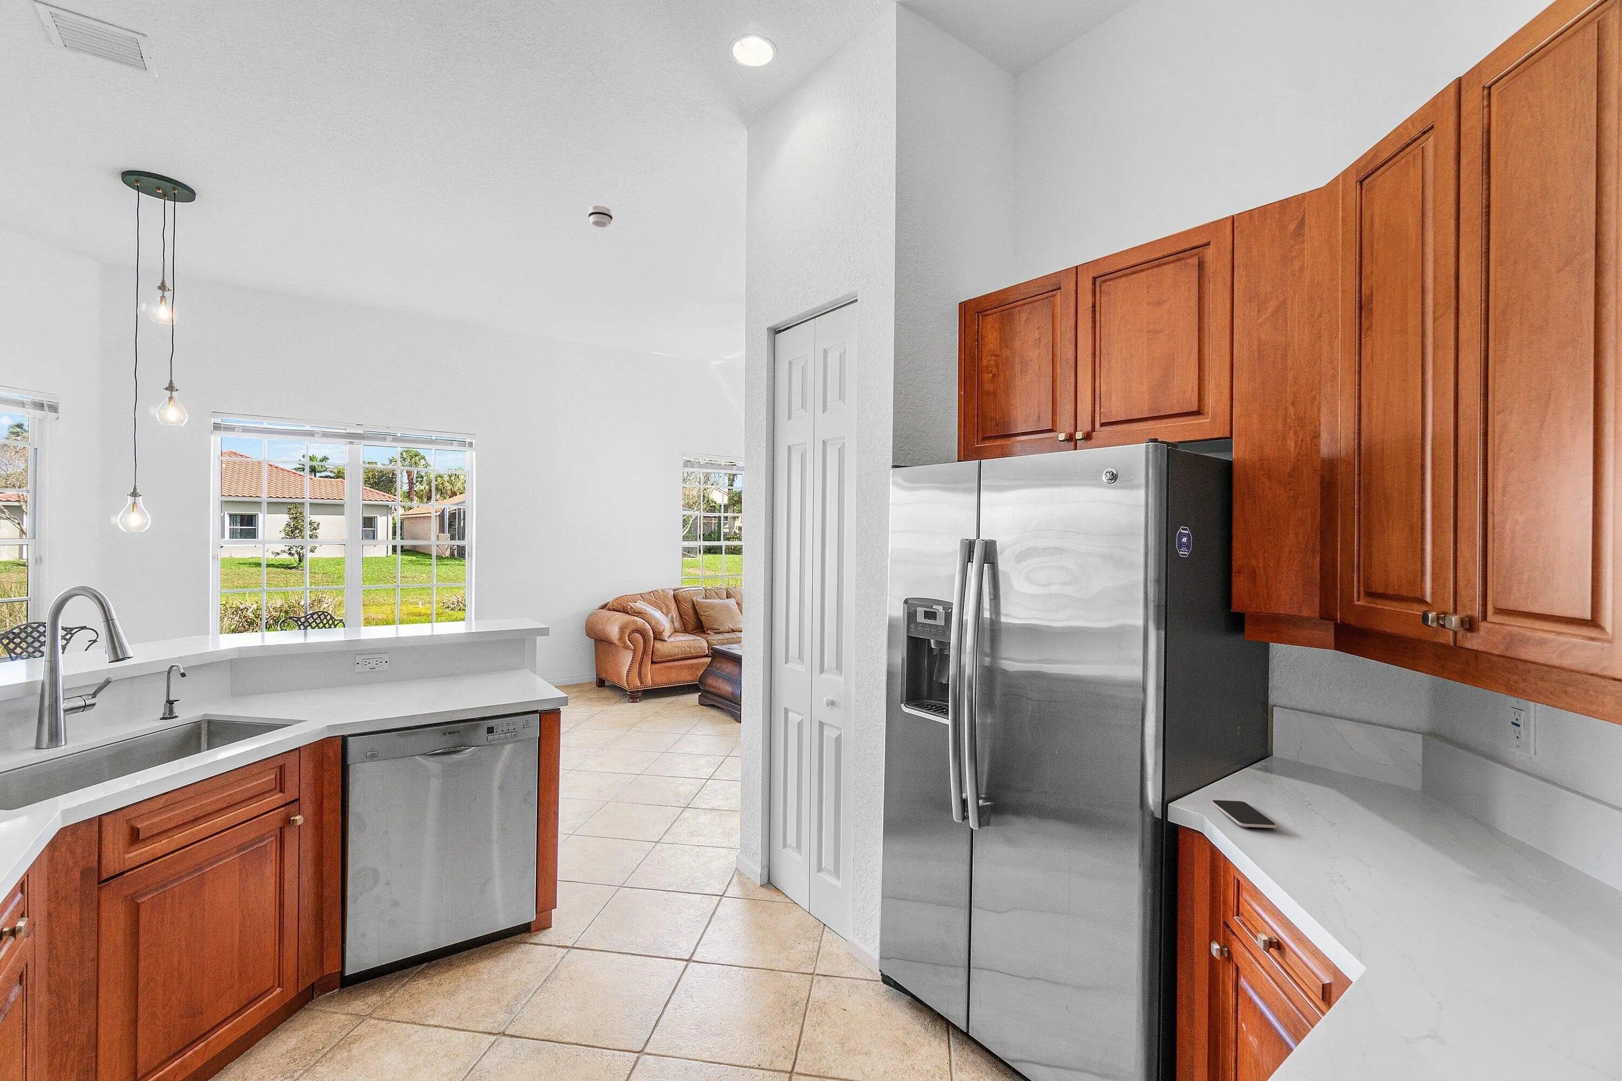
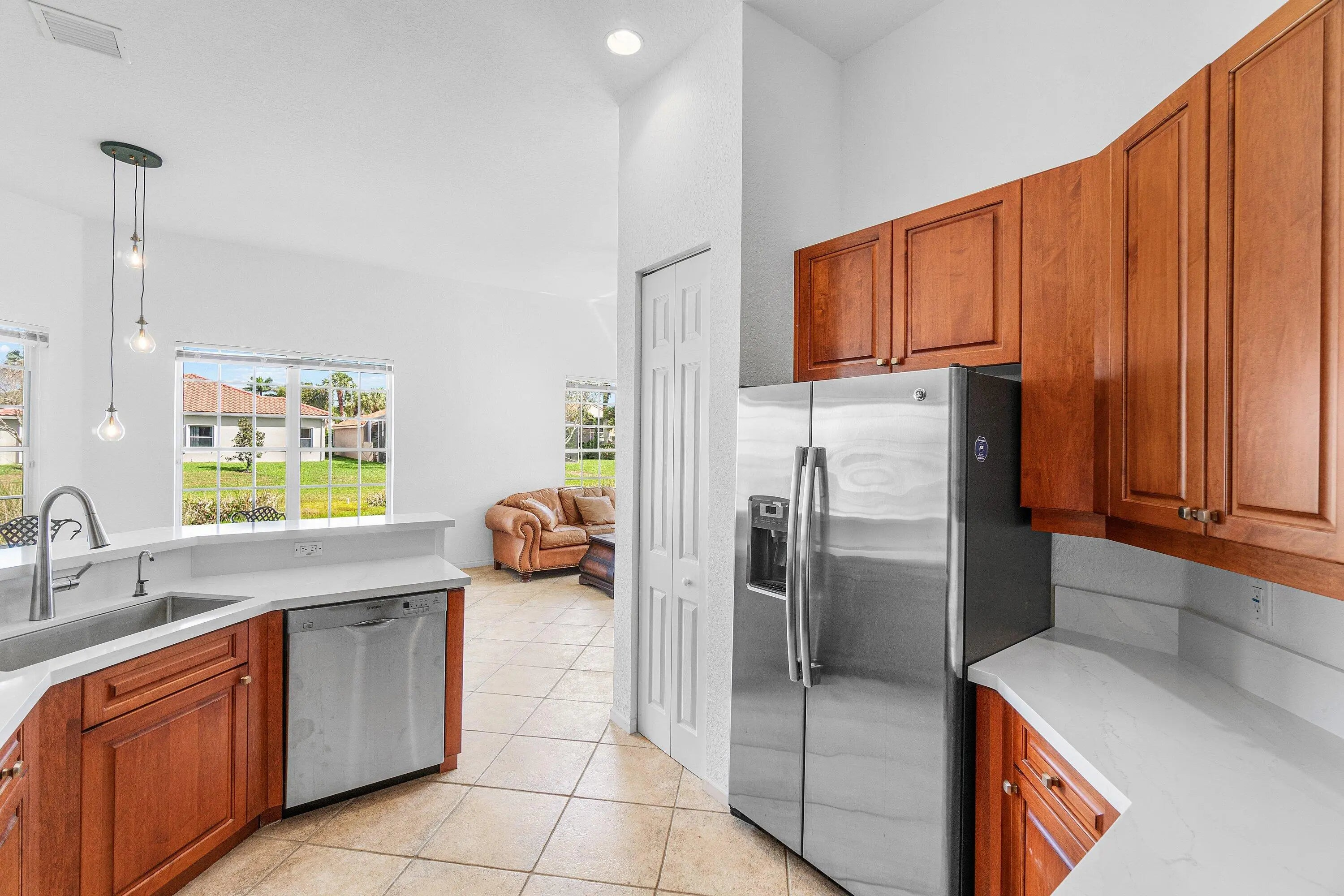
- smoke detector [588,205,613,228]
- smartphone [1212,800,1277,829]
